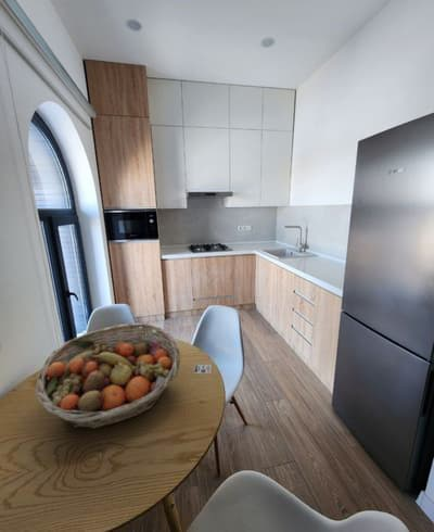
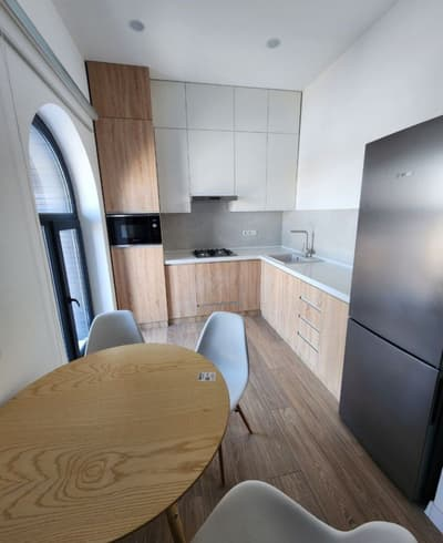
- fruit basket [35,322,181,430]
